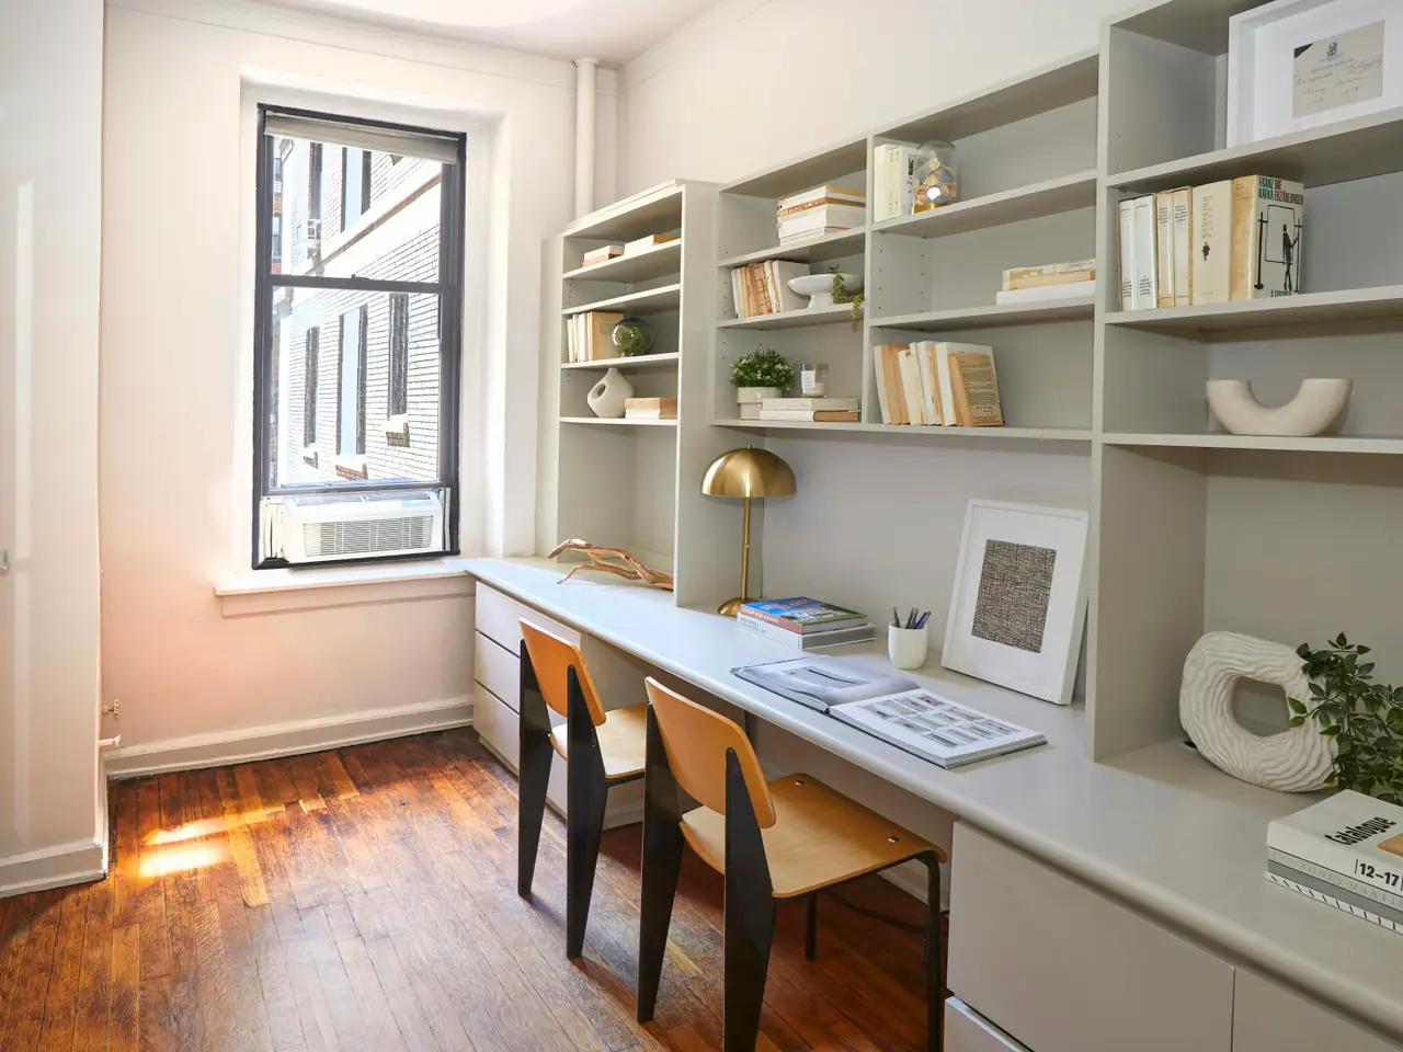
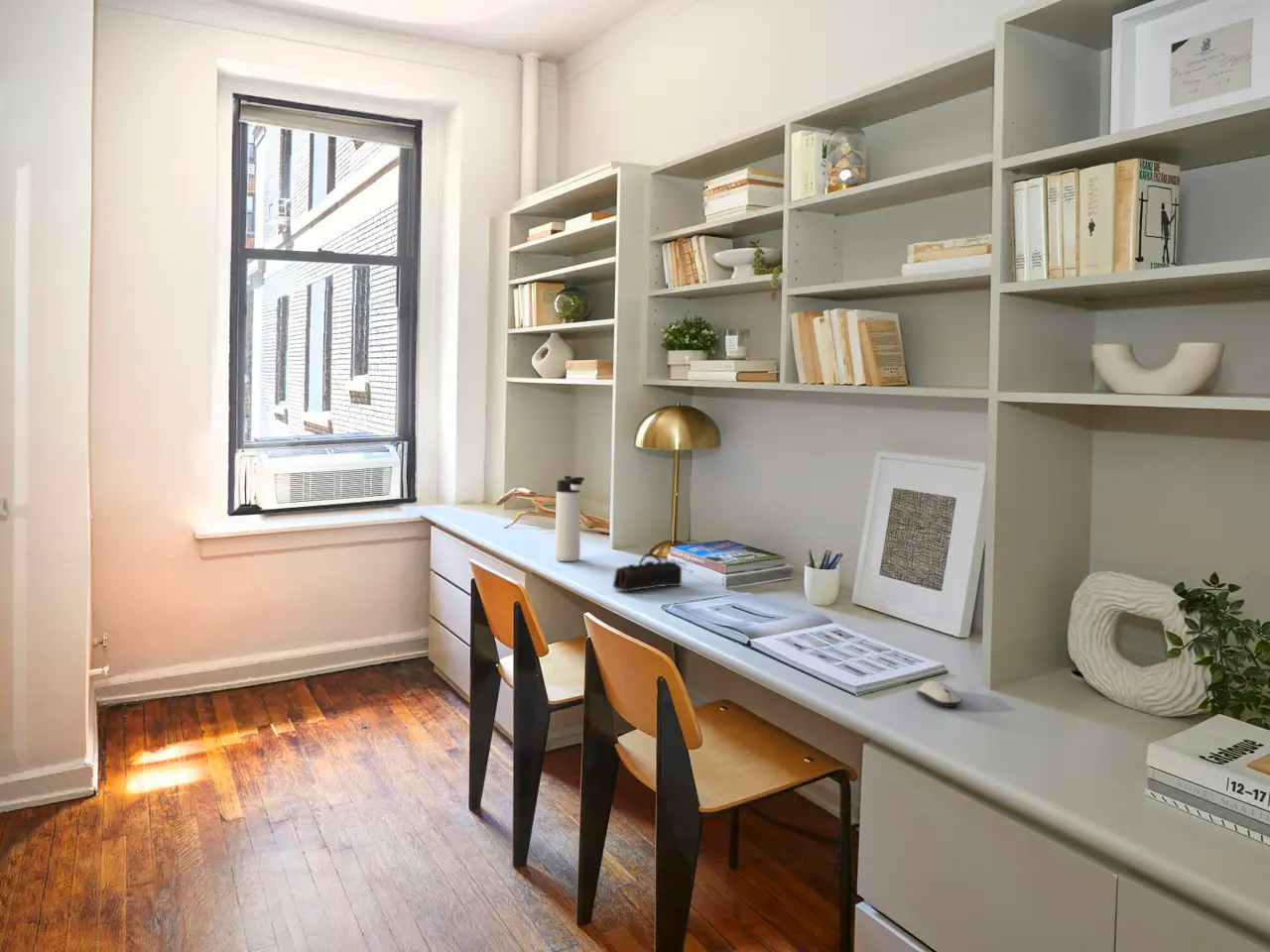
+ pencil case [612,551,683,593]
+ thermos bottle [554,475,585,562]
+ computer mouse [917,679,962,708]
